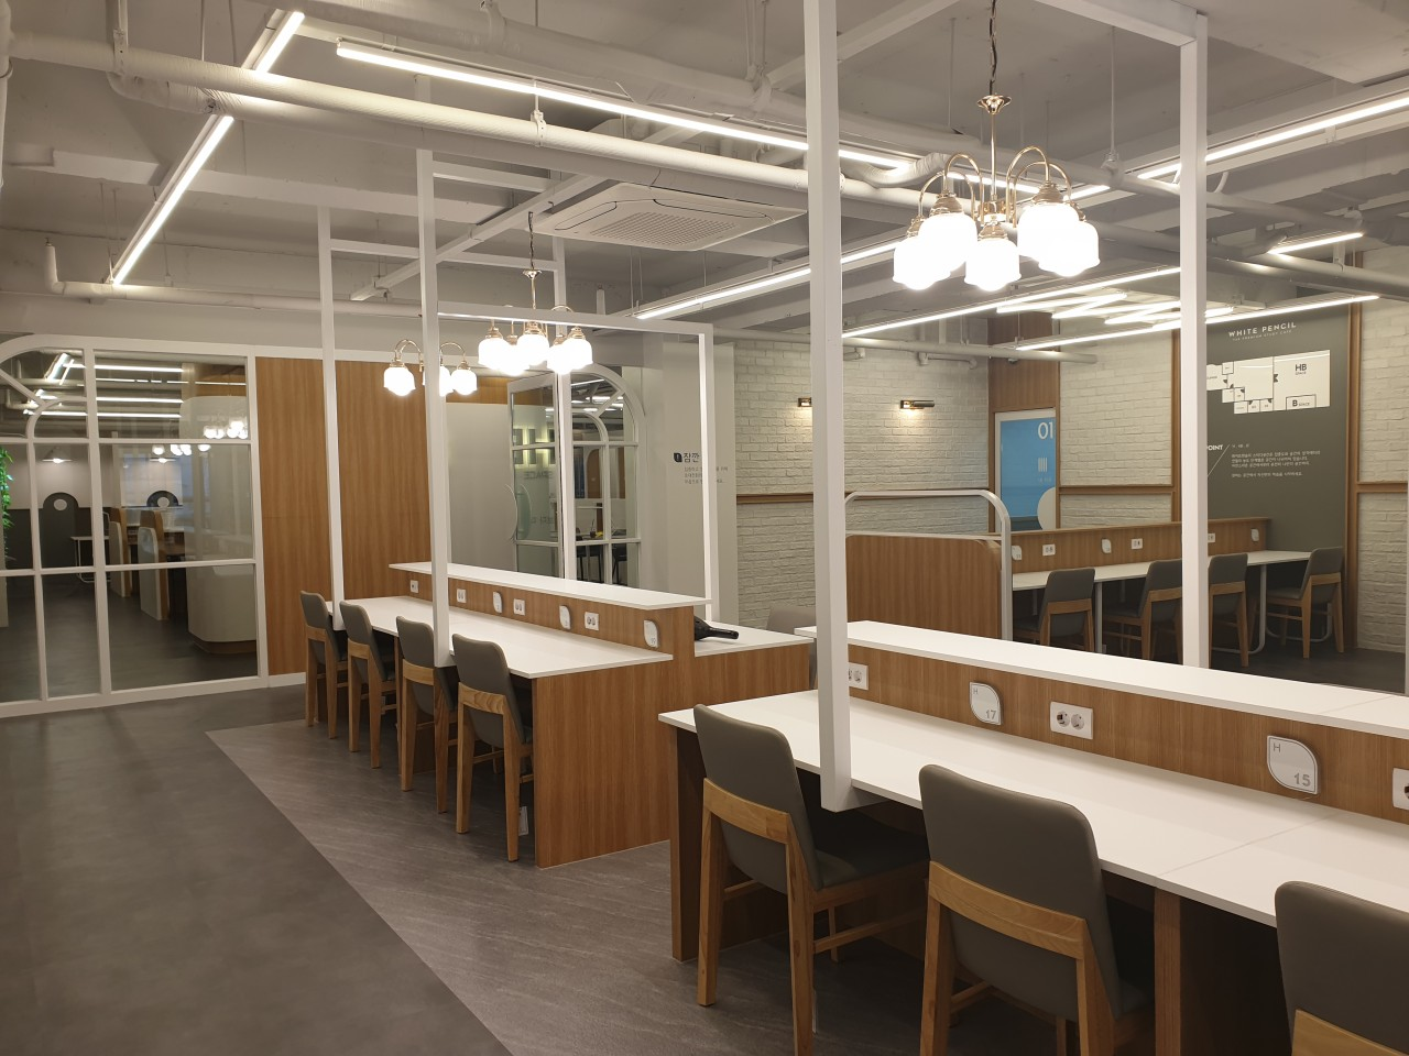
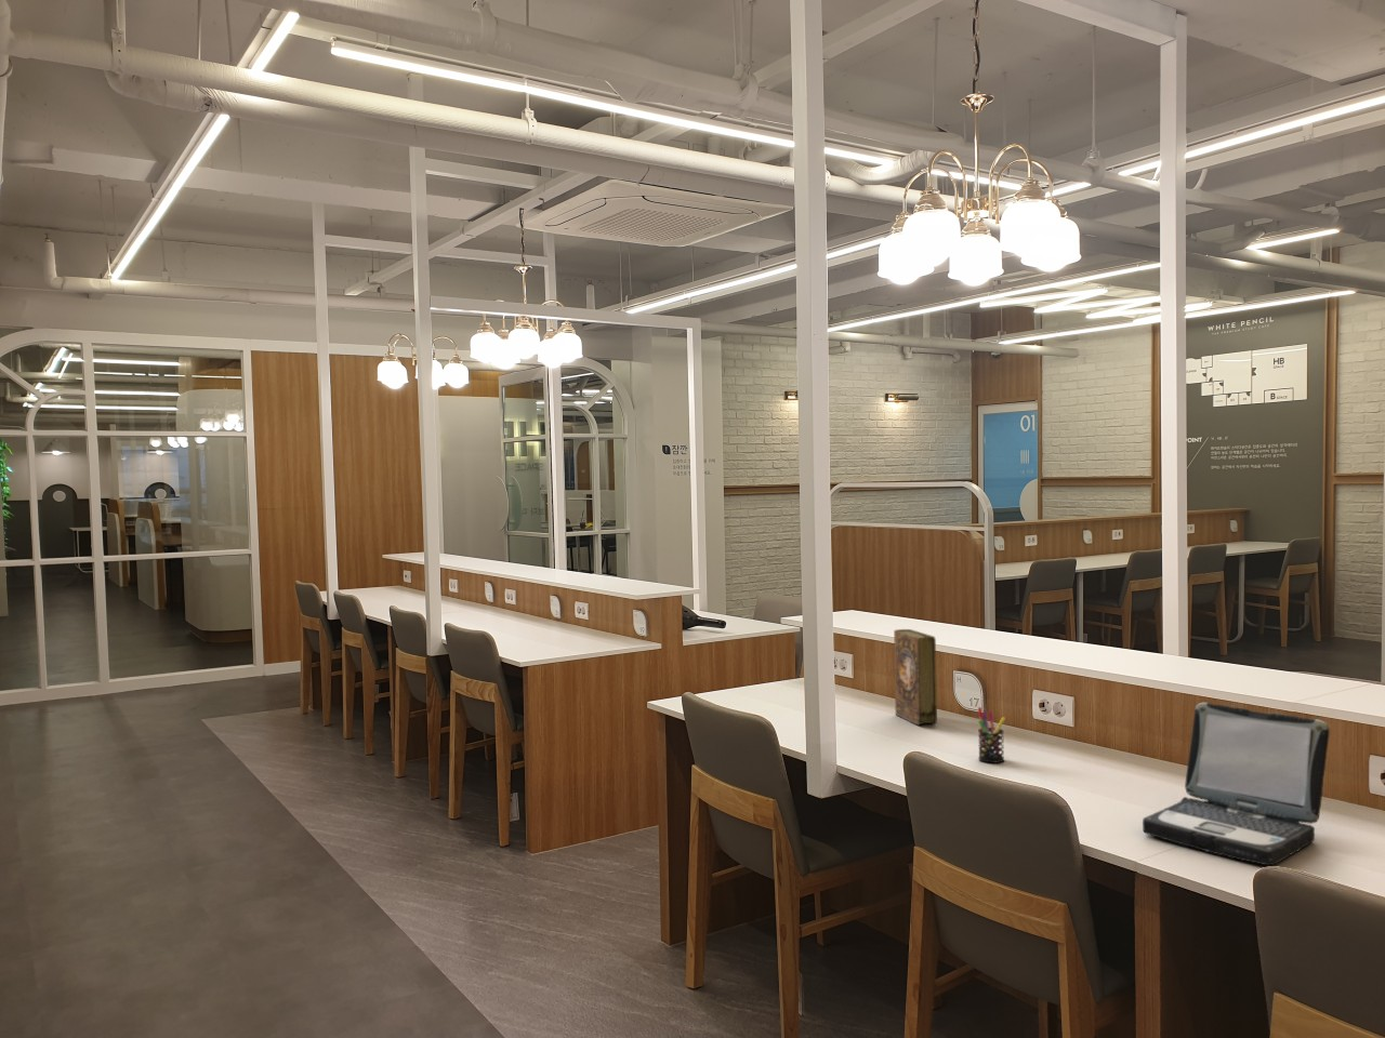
+ book [893,628,938,726]
+ pen holder [977,707,1007,764]
+ laptop [1142,702,1330,866]
